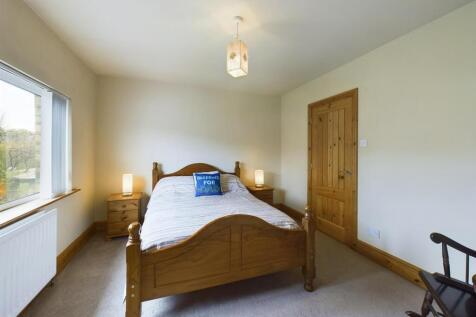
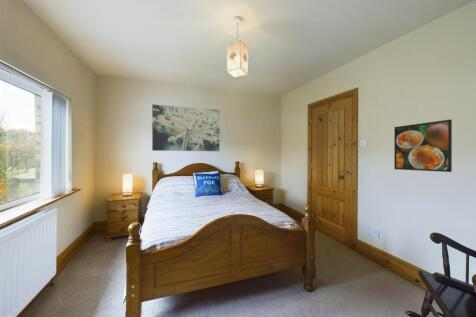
+ wall art [151,103,221,152]
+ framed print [393,118,453,173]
